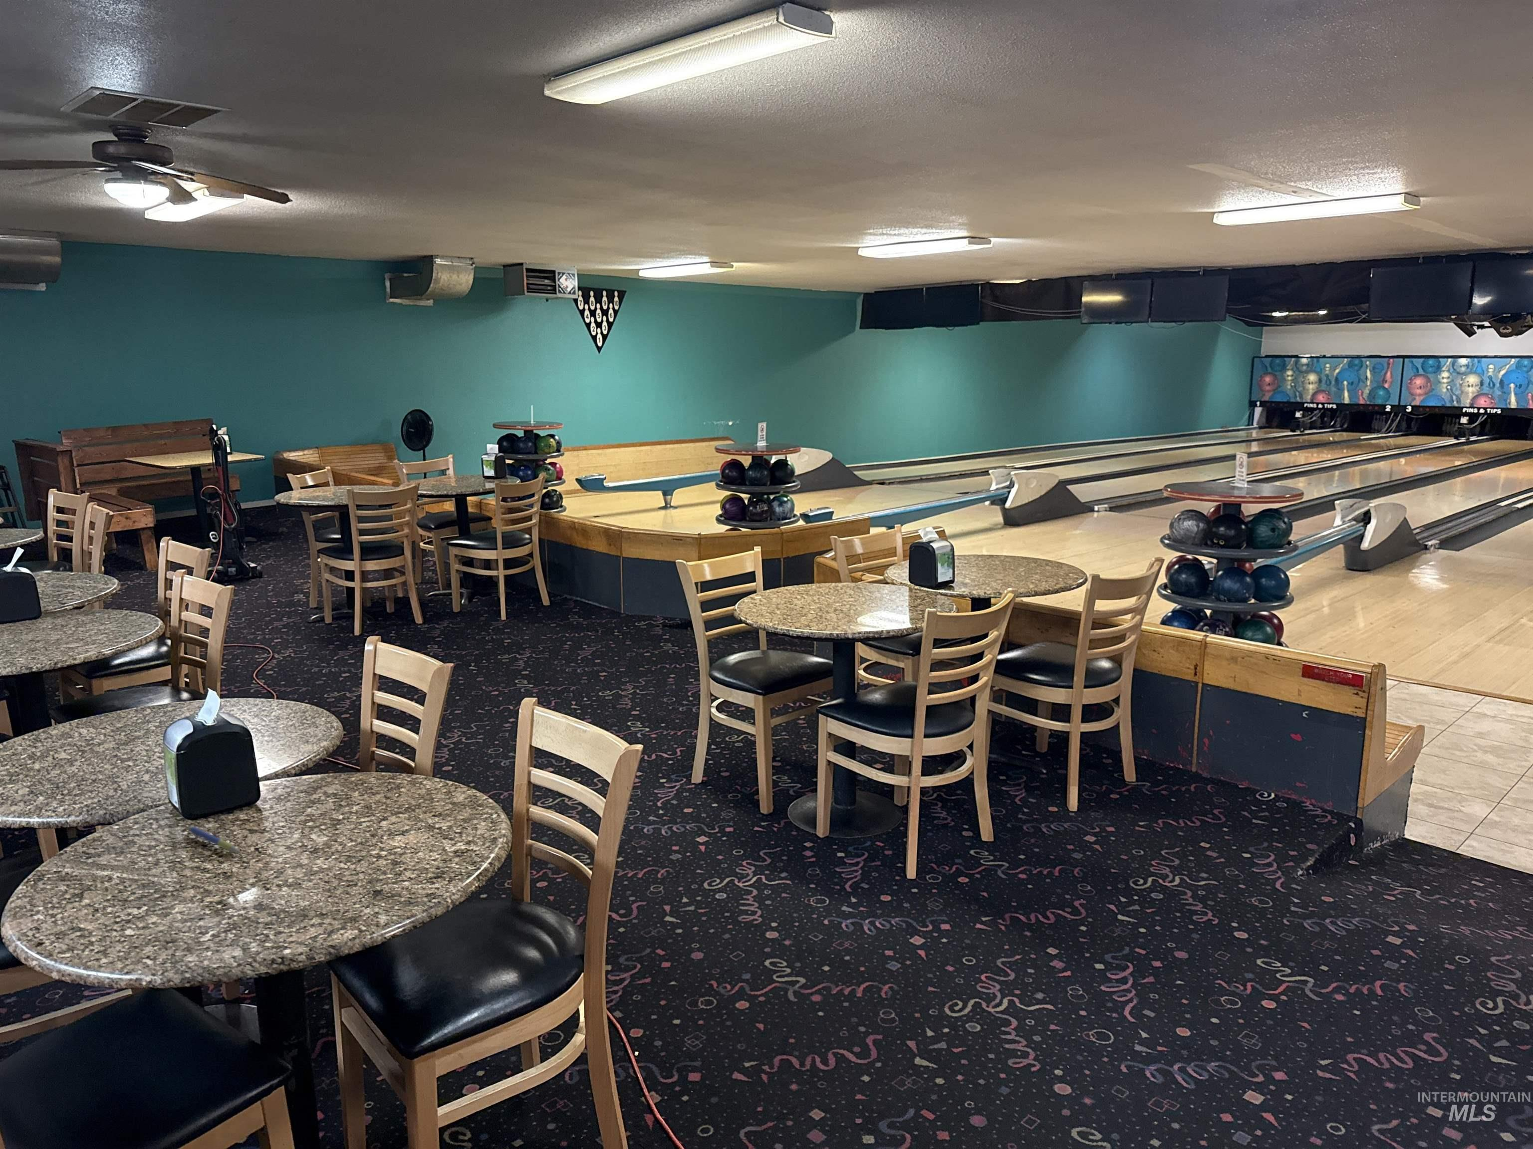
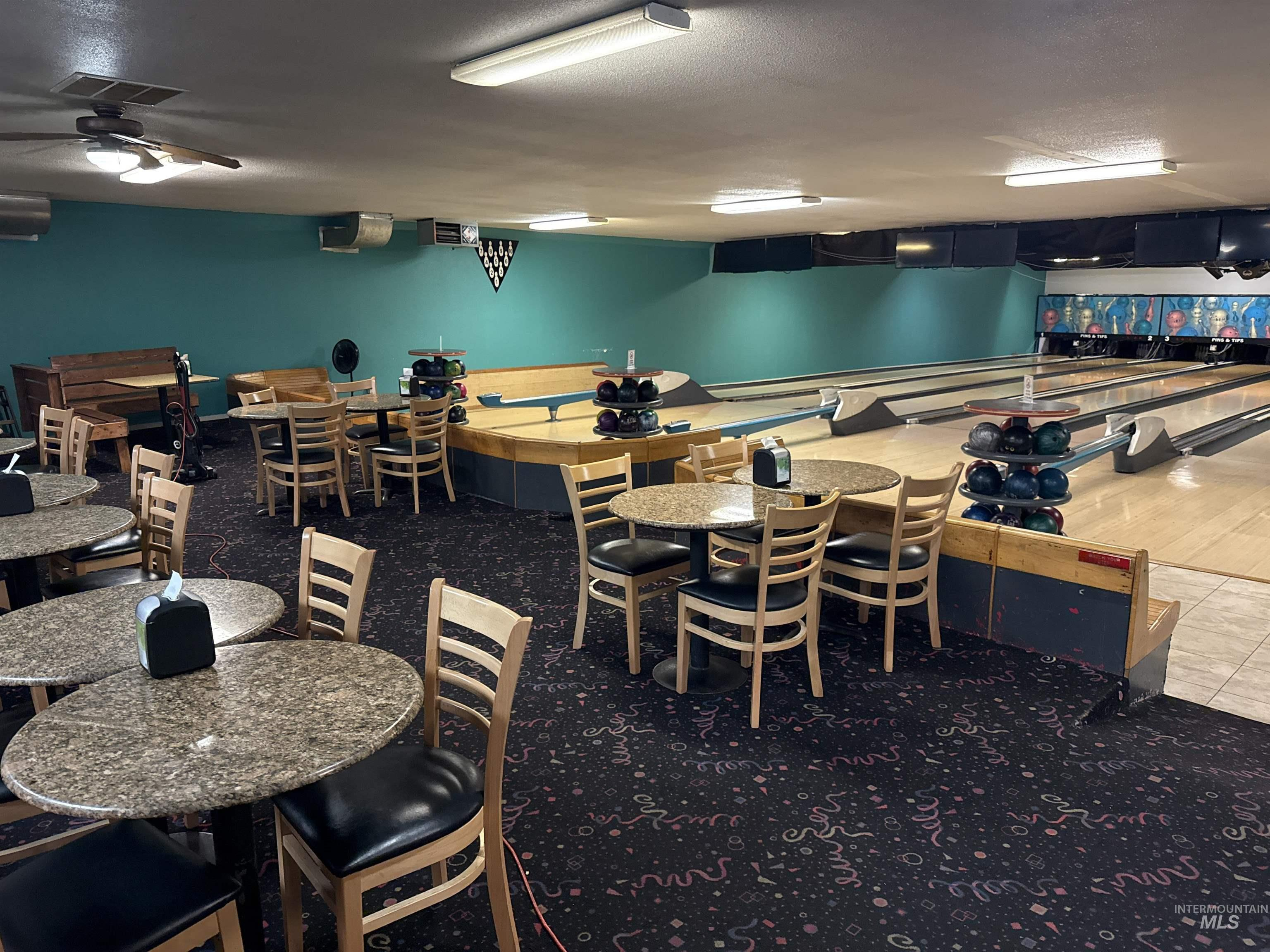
- pen [187,826,240,853]
